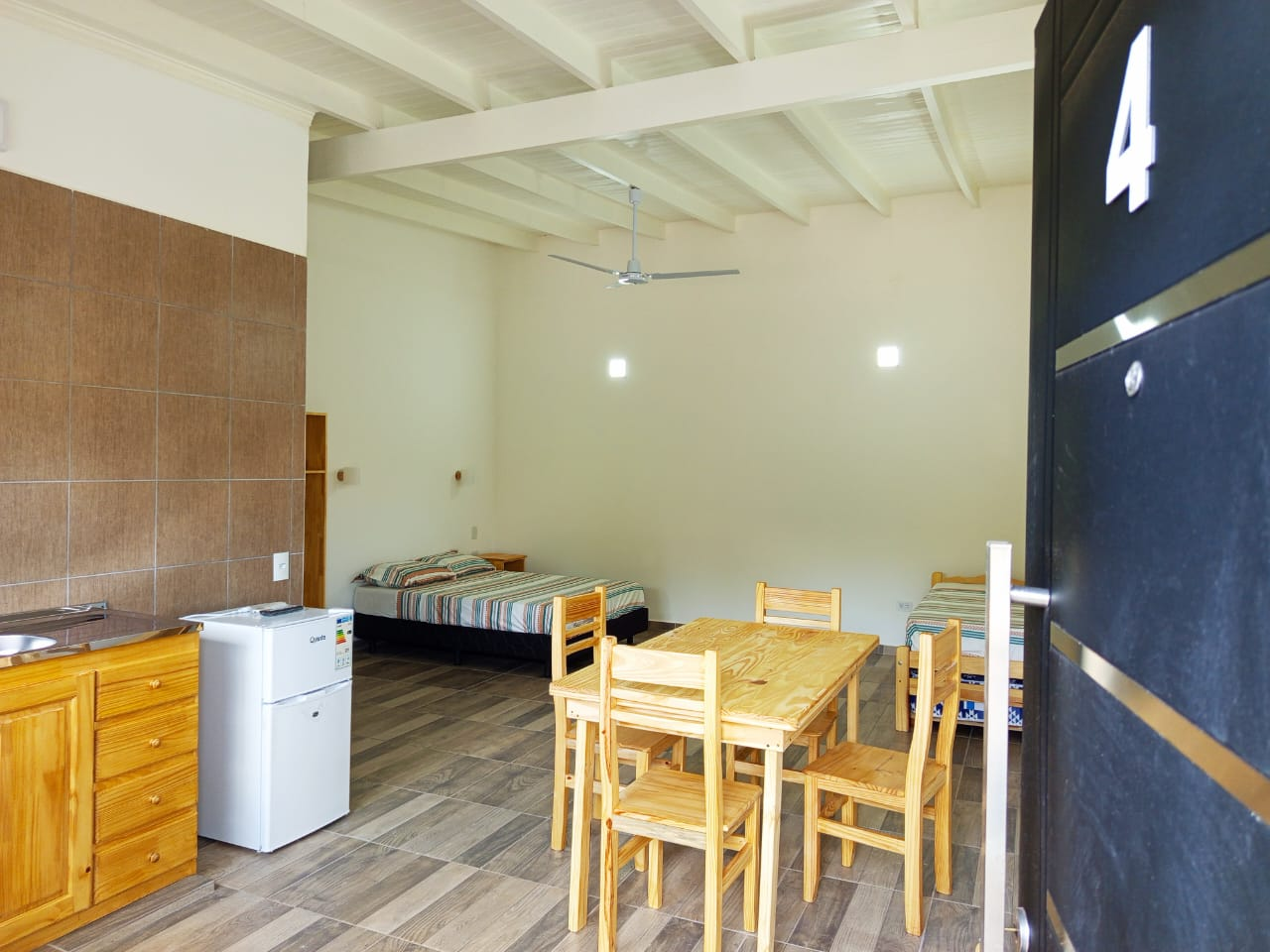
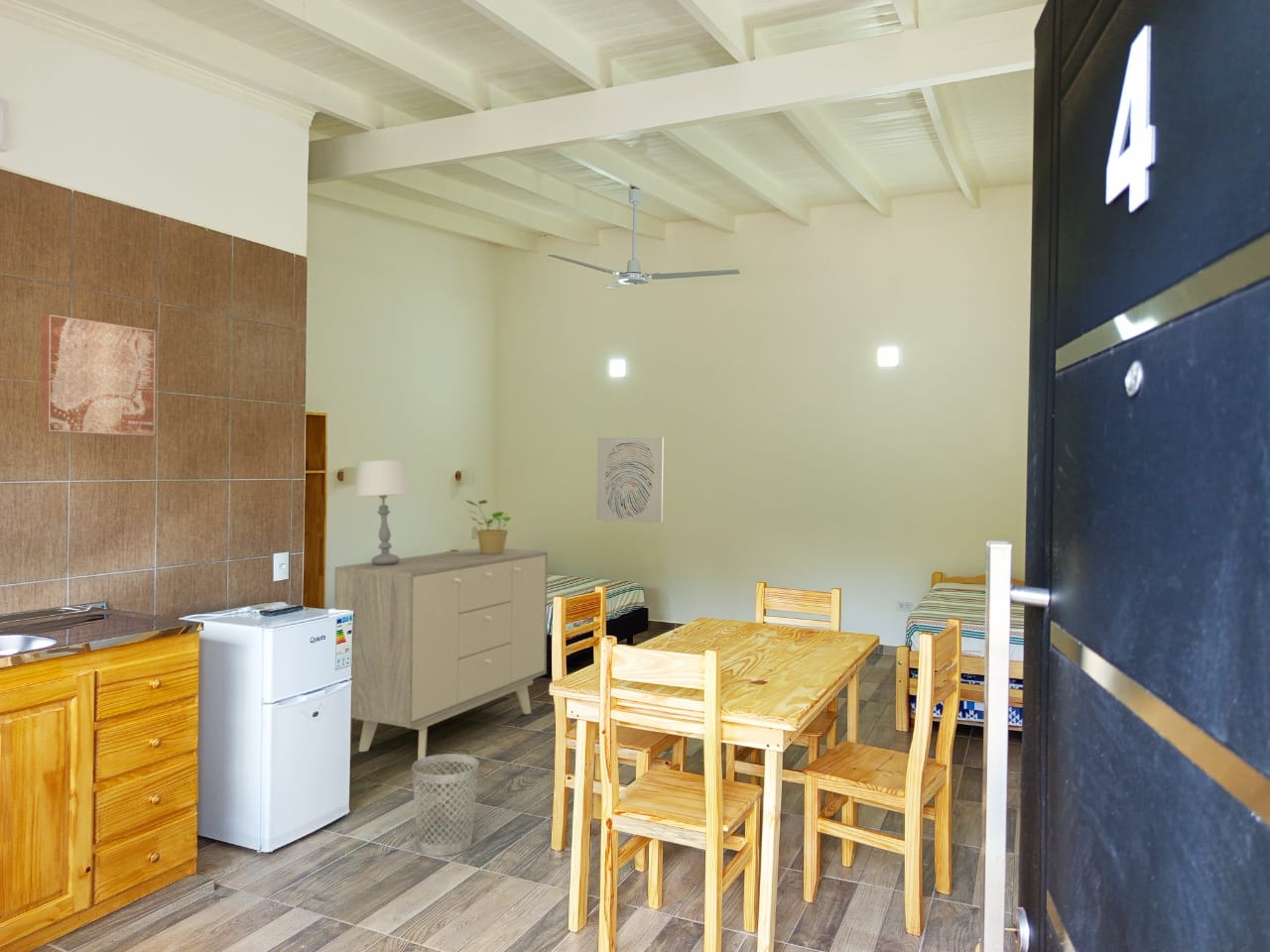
+ wall art [595,436,665,524]
+ table lamp [353,459,413,564]
+ potted plant [465,499,512,554]
+ wall art [40,312,157,437]
+ sideboard [333,547,549,761]
+ wastebasket [411,753,480,857]
